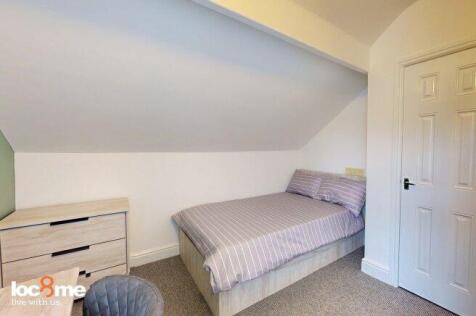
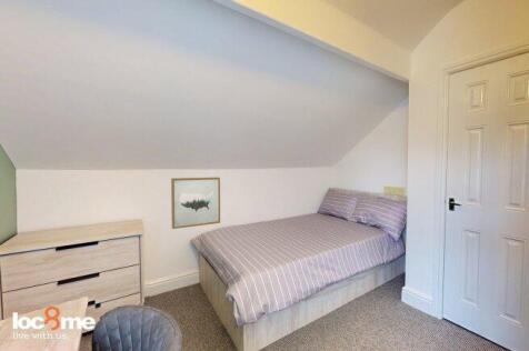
+ wall art [170,177,221,230]
